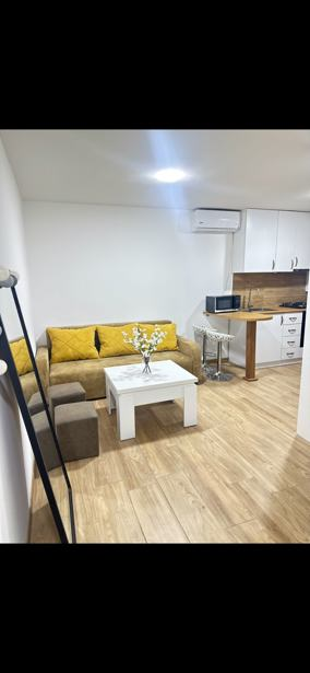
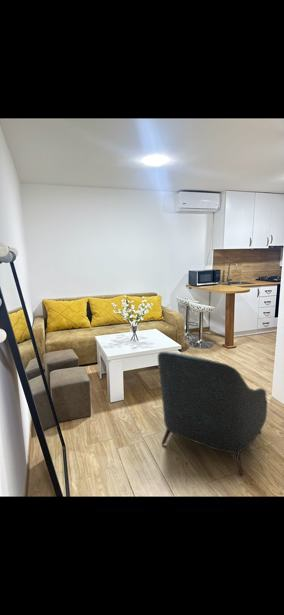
+ armchair [157,351,269,477]
